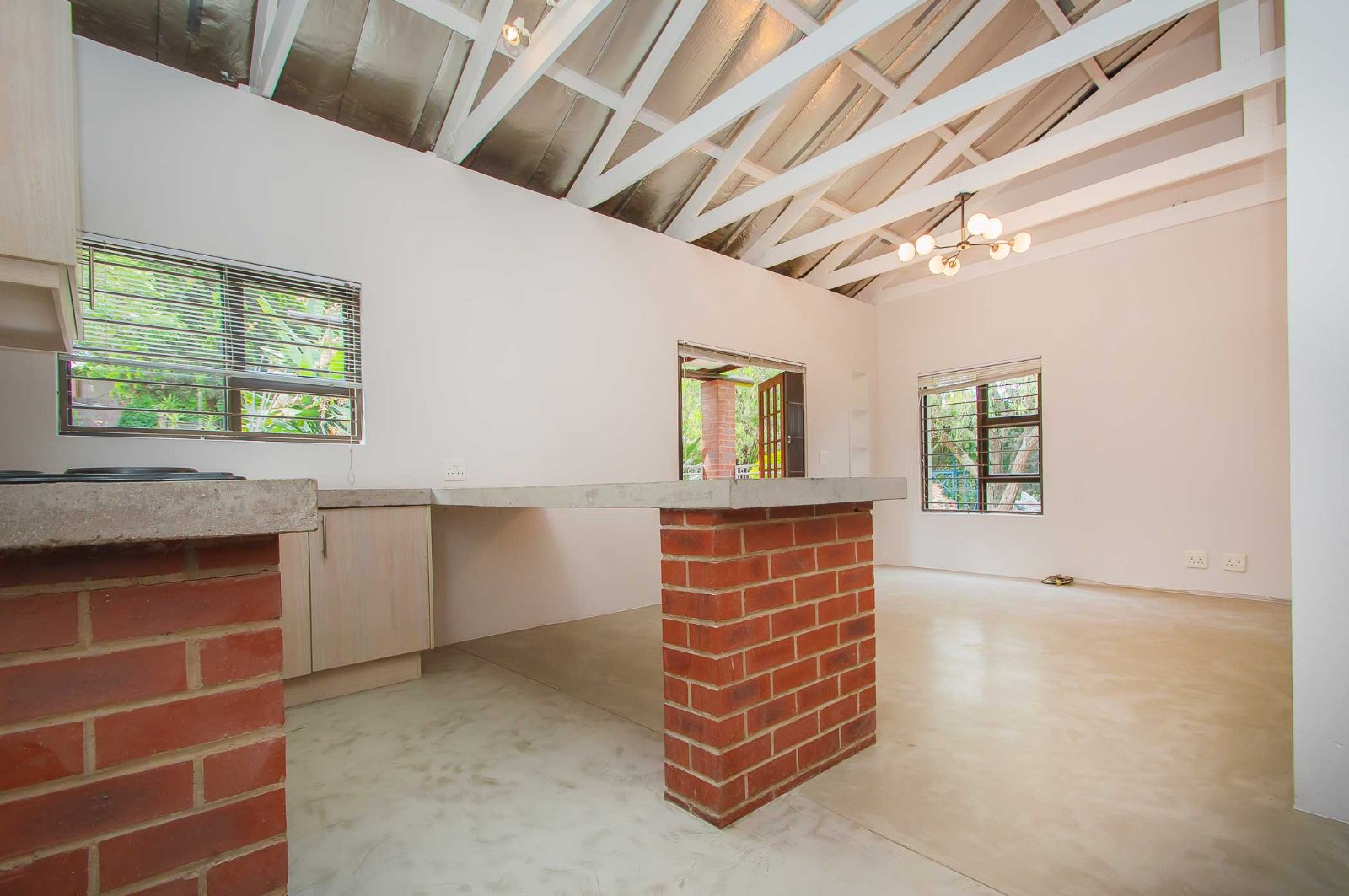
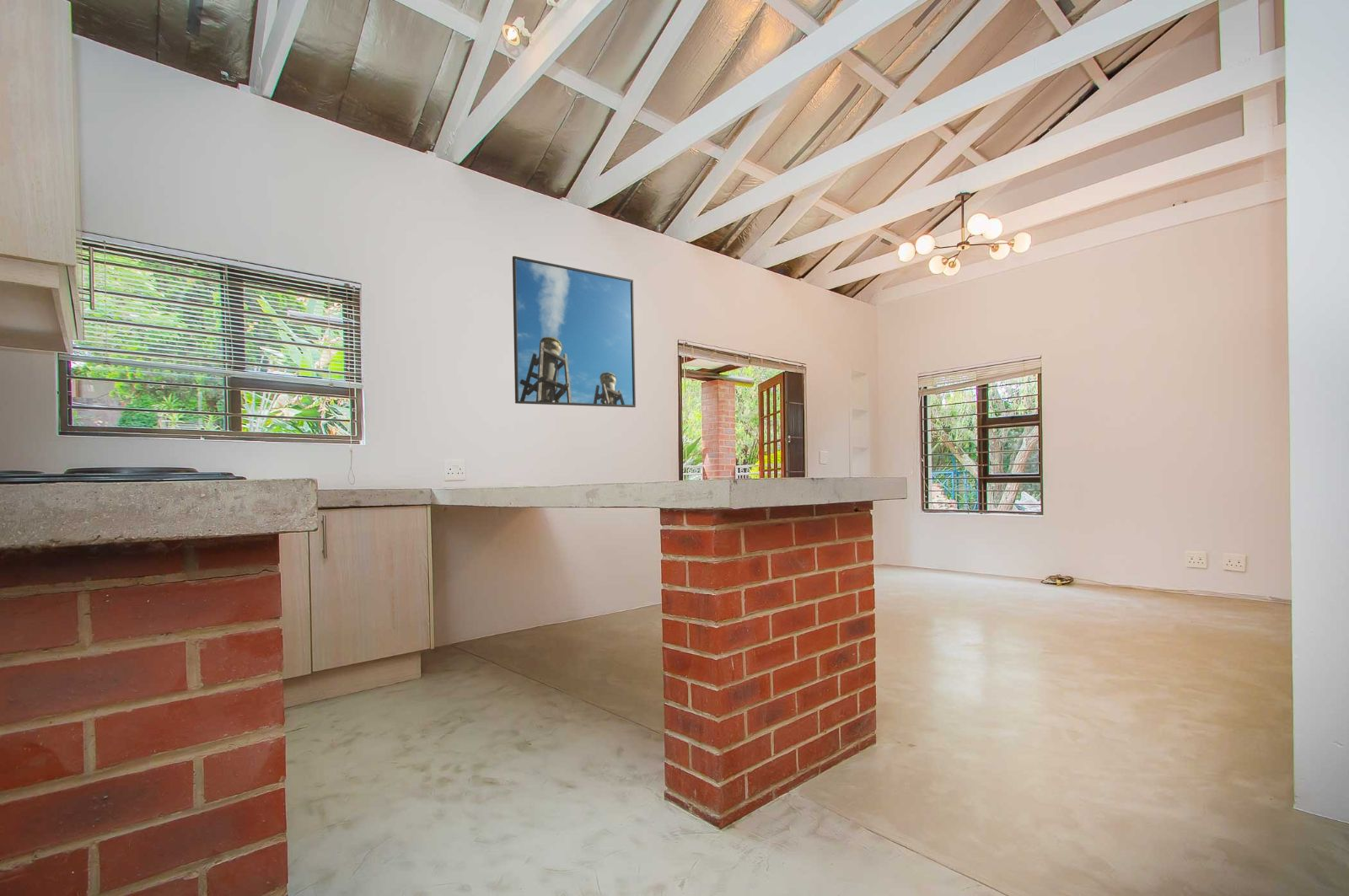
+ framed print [512,255,637,408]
